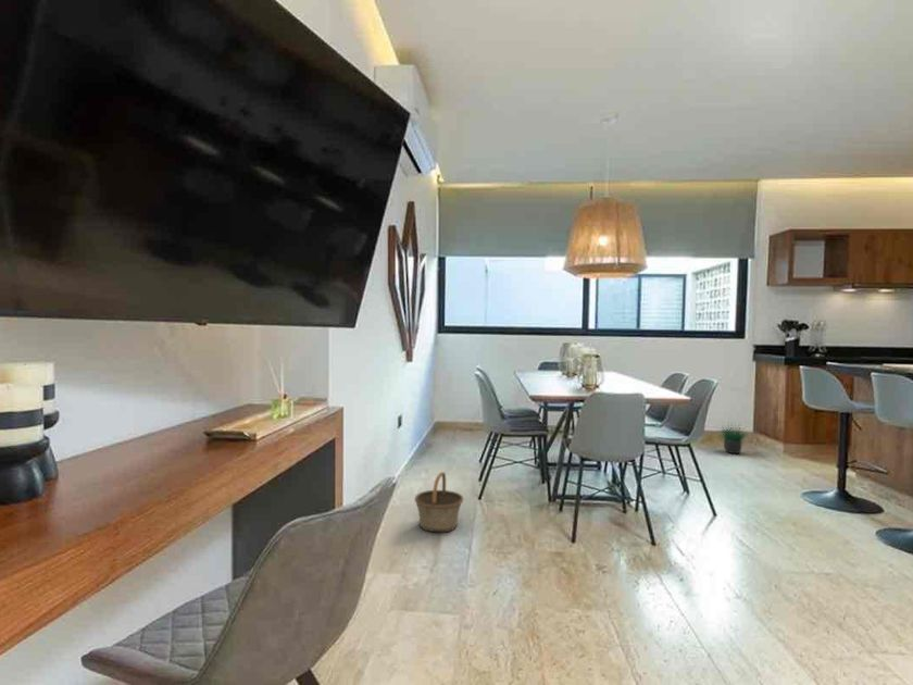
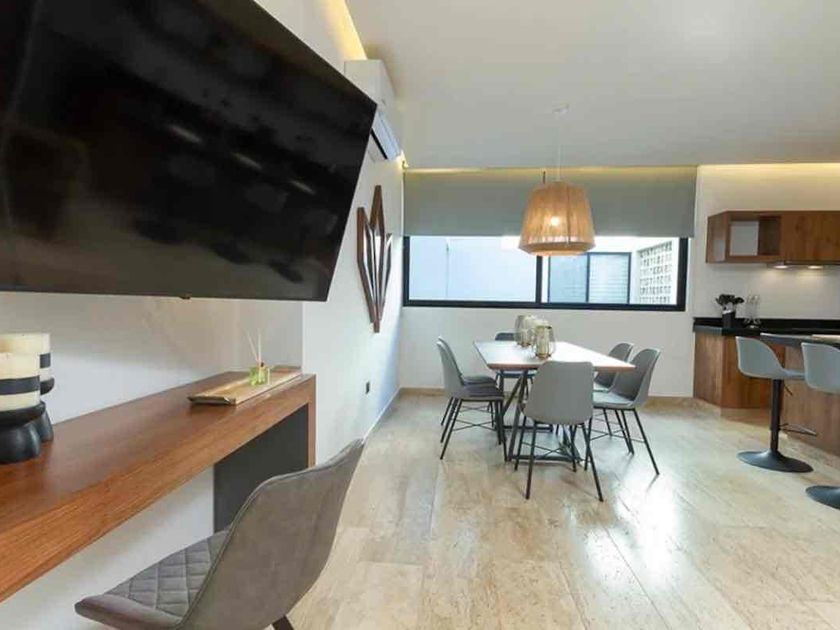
- potted plant [716,419,751,454]
- basket [414,471,464,533]
